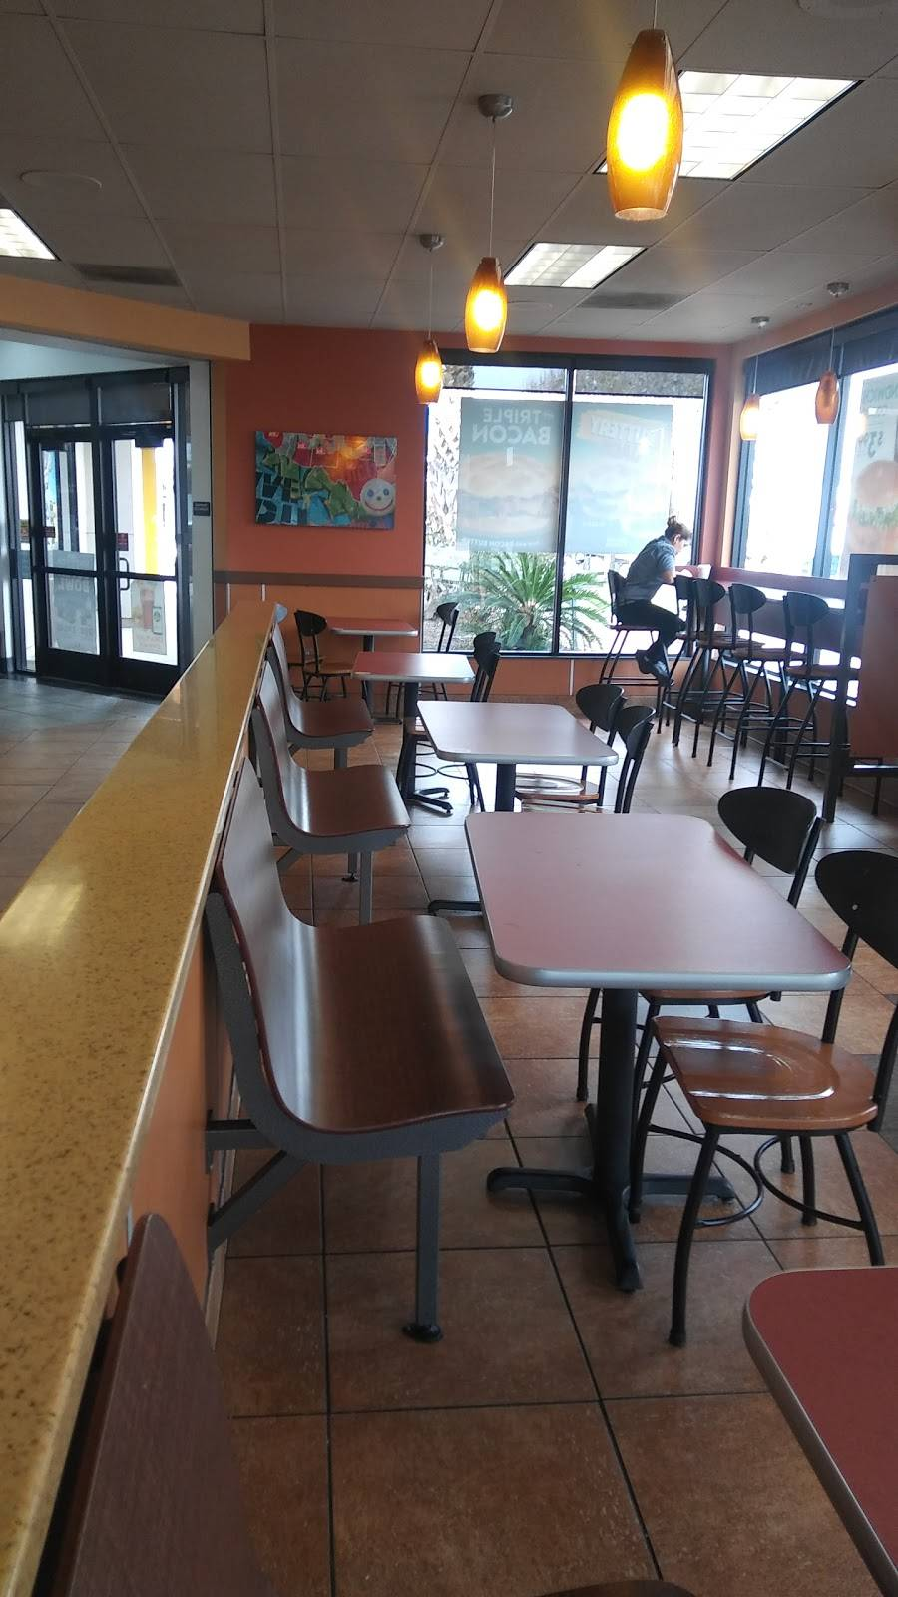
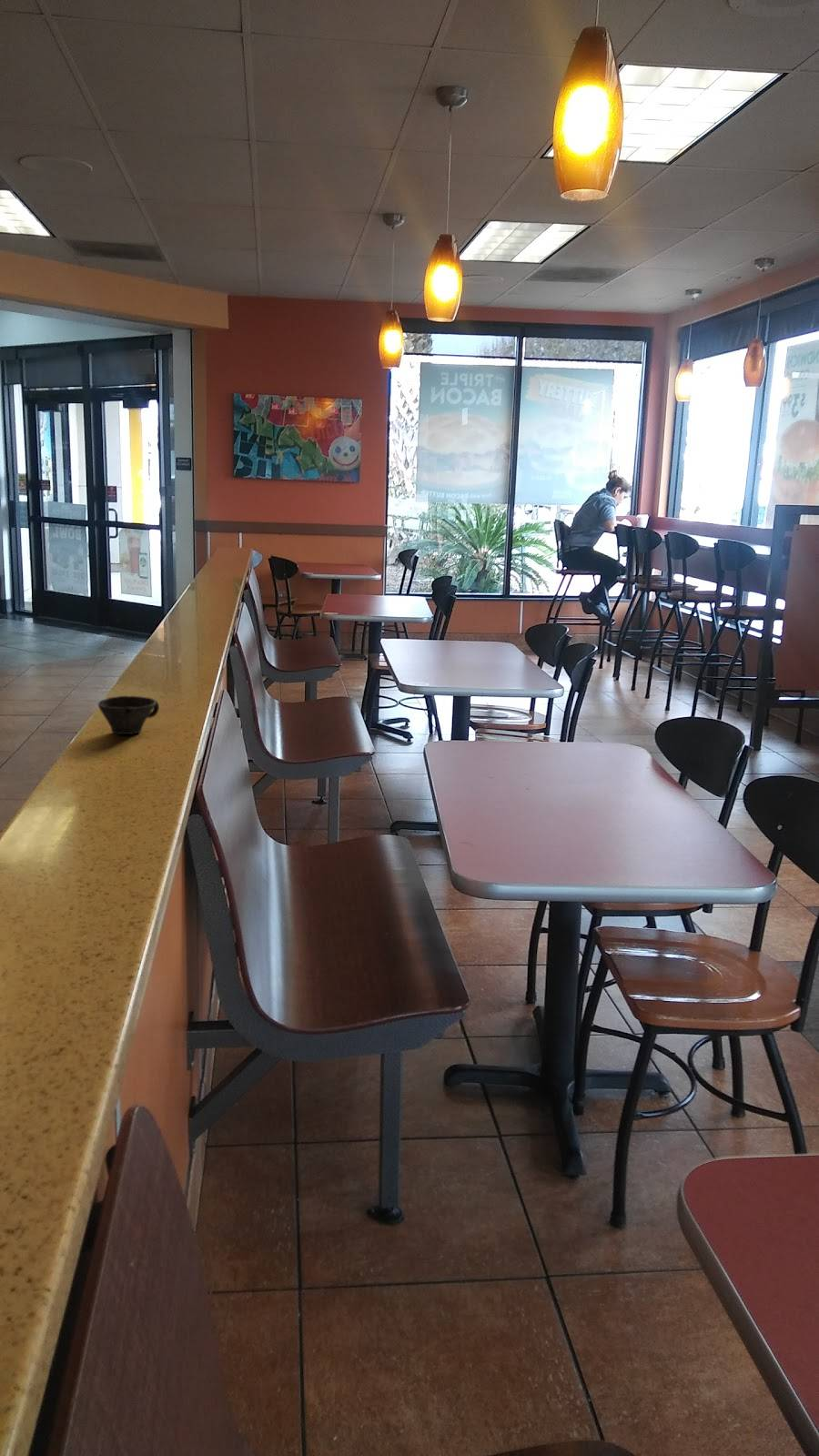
+ cup [97,695,160,735]
